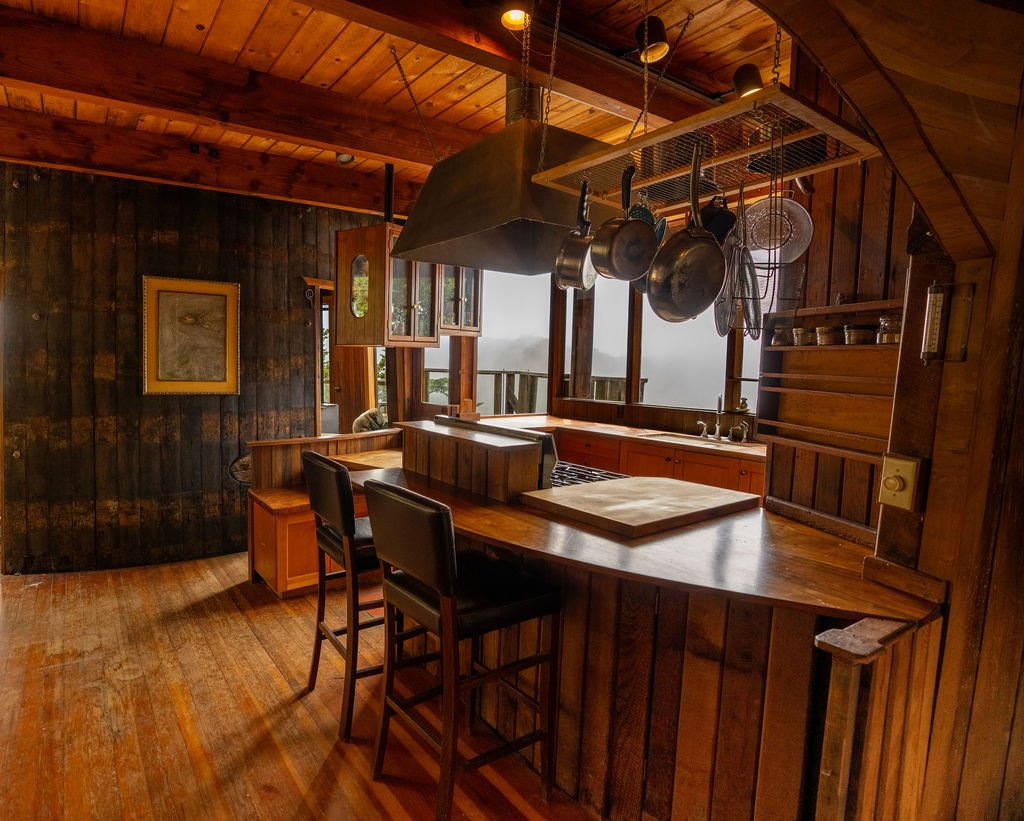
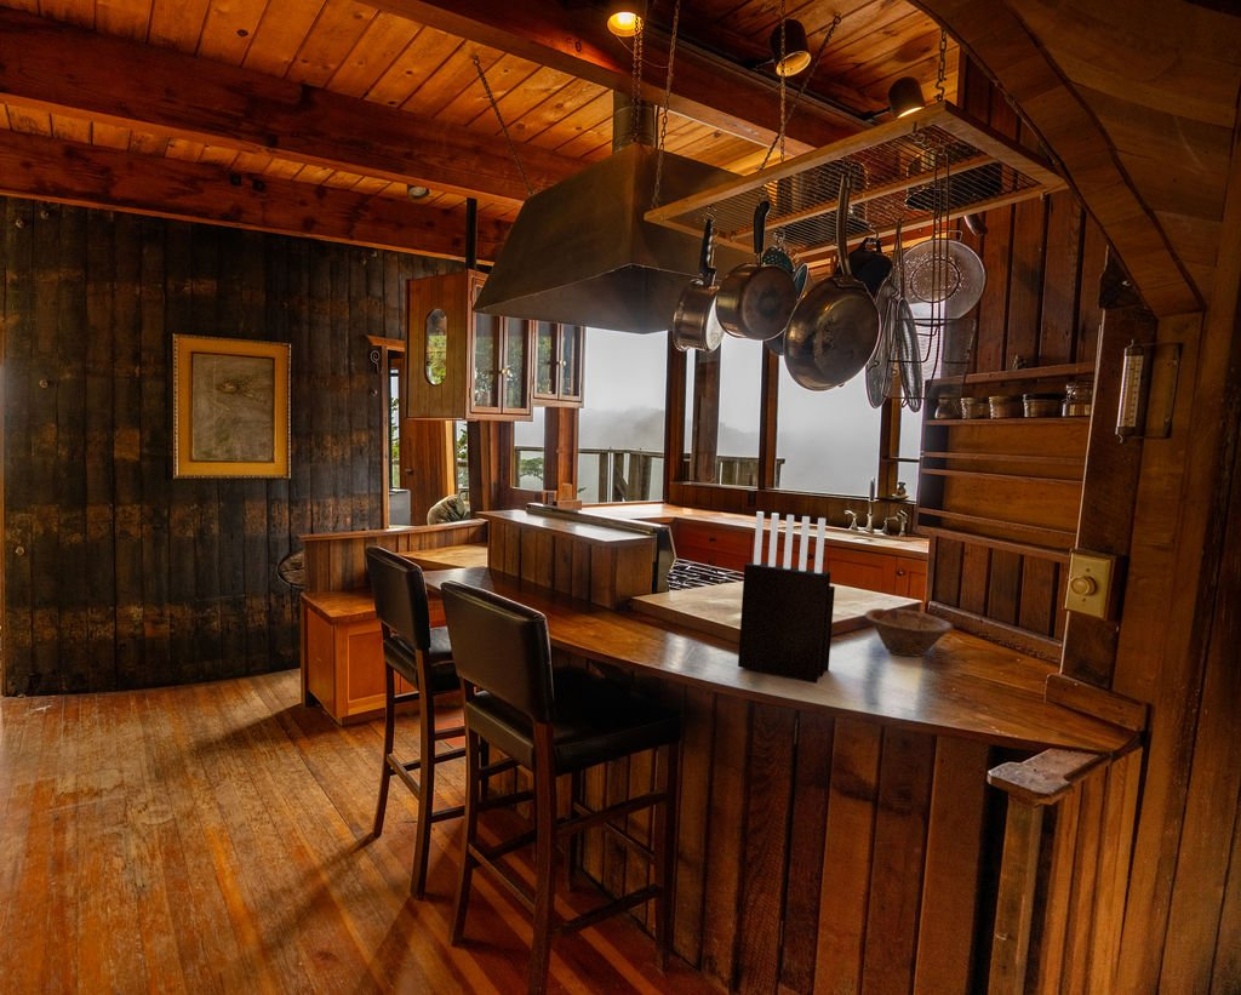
+ knife block [737,510,836,685]
+ dish [864,607,955,658]
